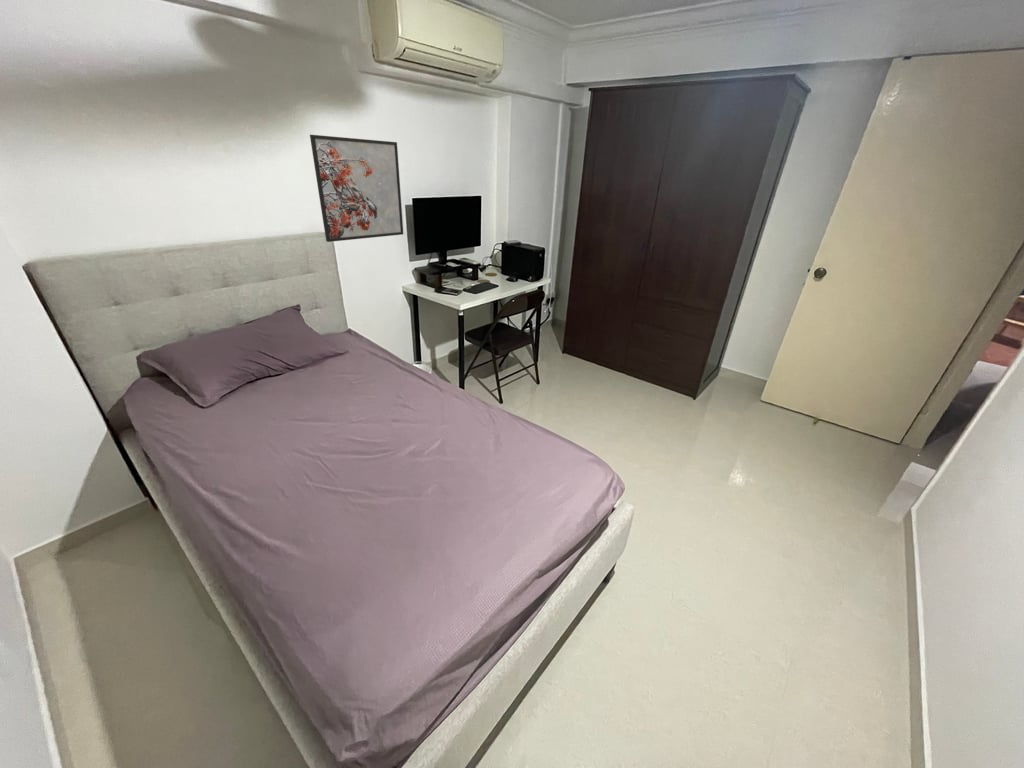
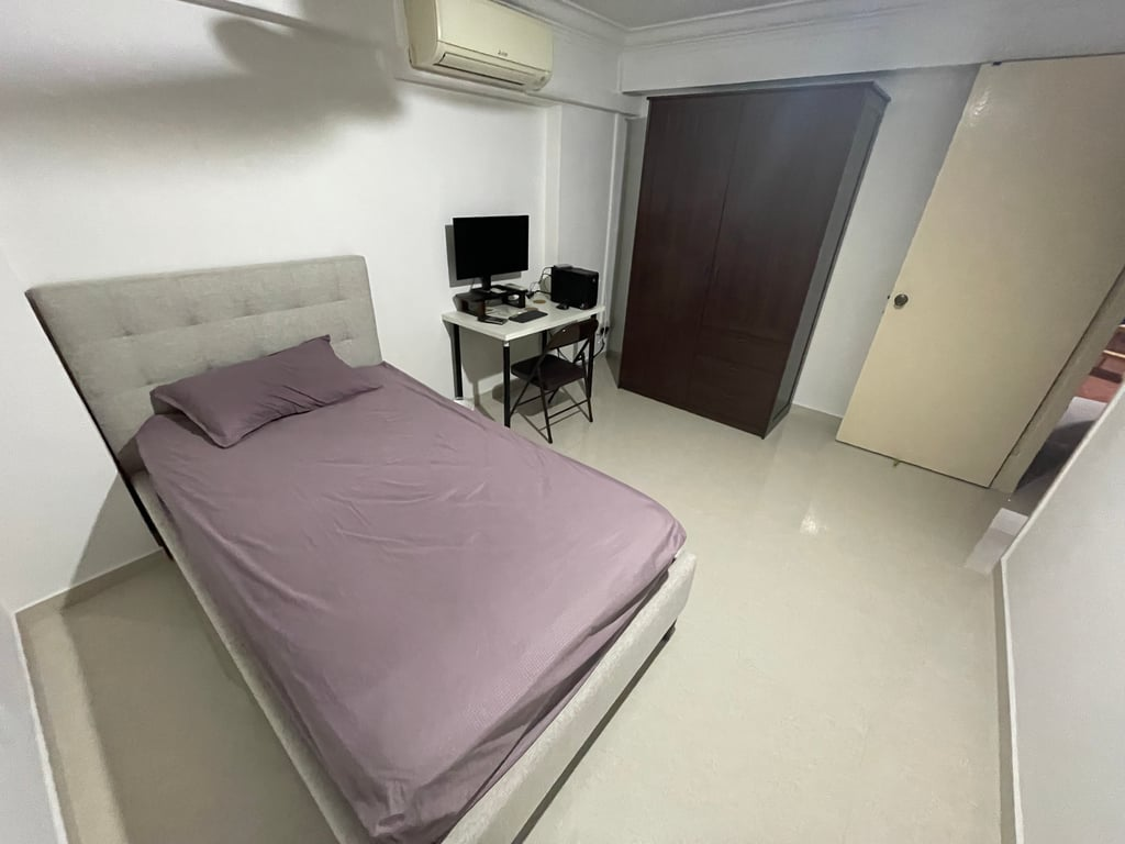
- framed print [309,134,404,243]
